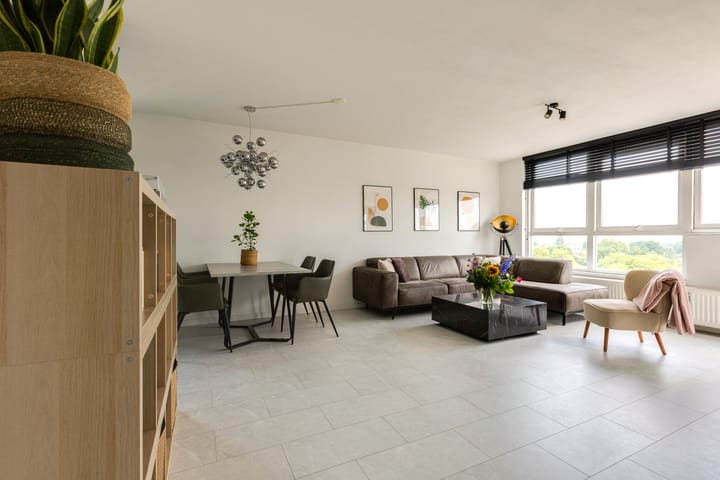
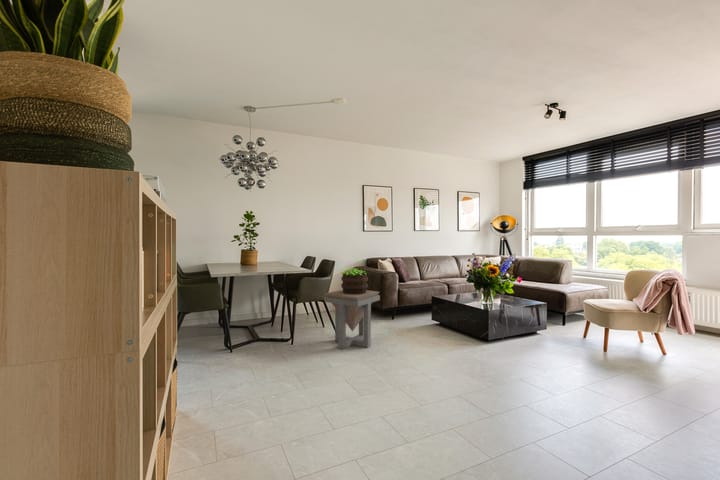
+ potted plant [340,267,369,295]
+ side table [324,289,381,350]
